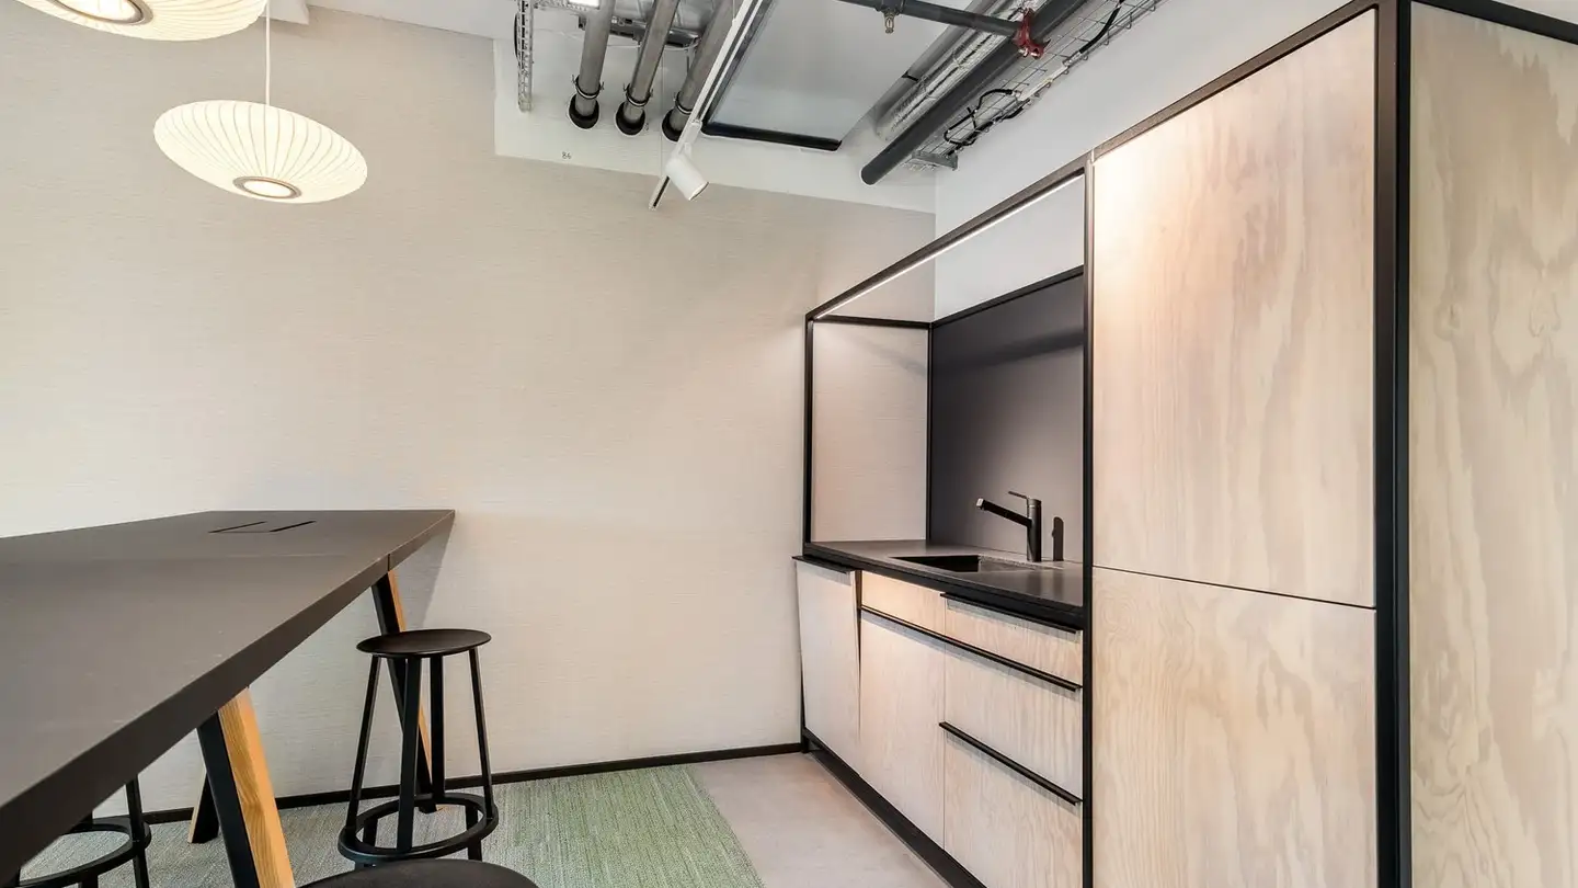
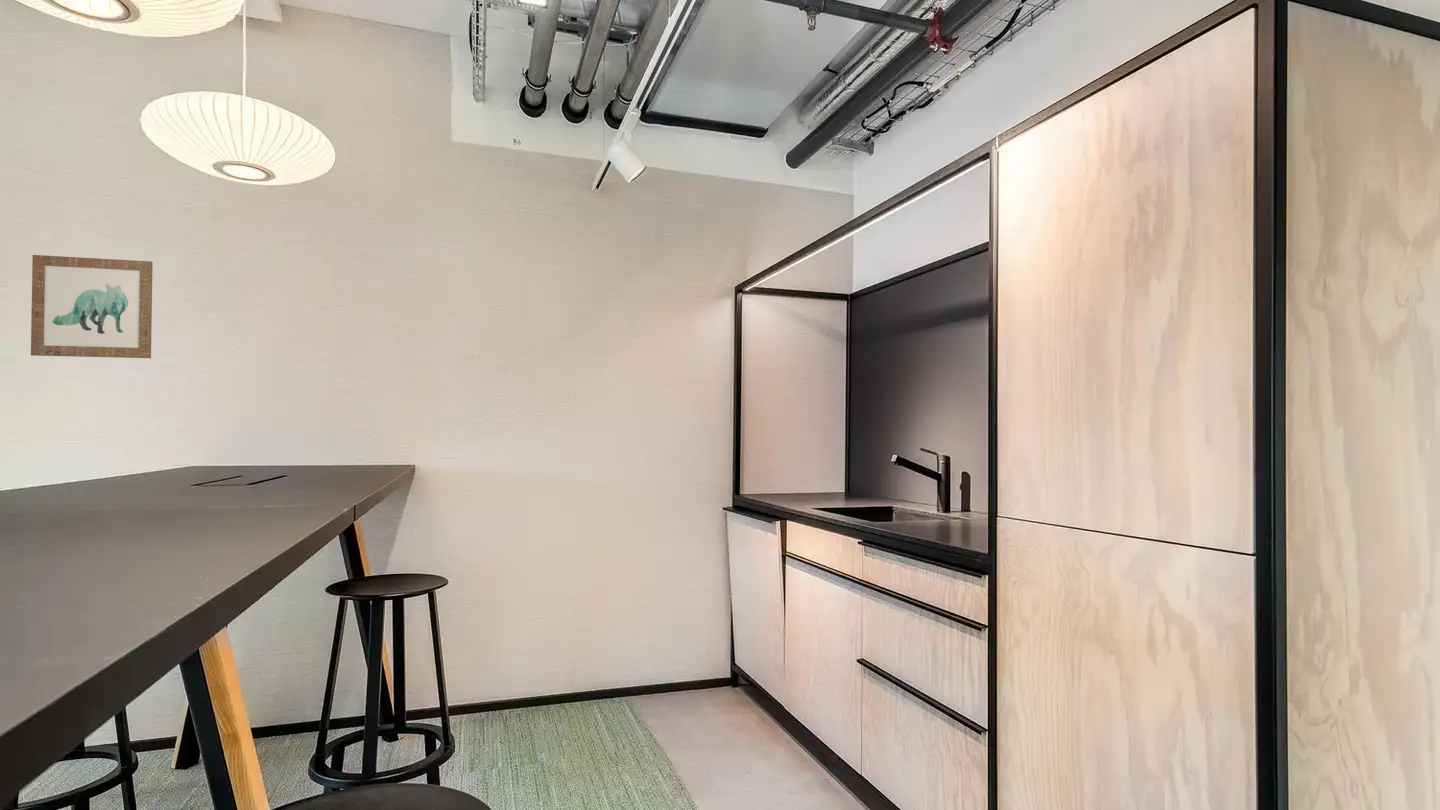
+ wall art [30,254,154,359]
